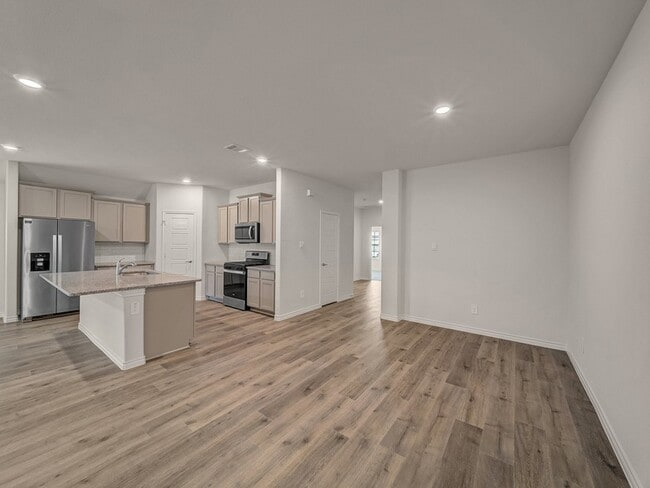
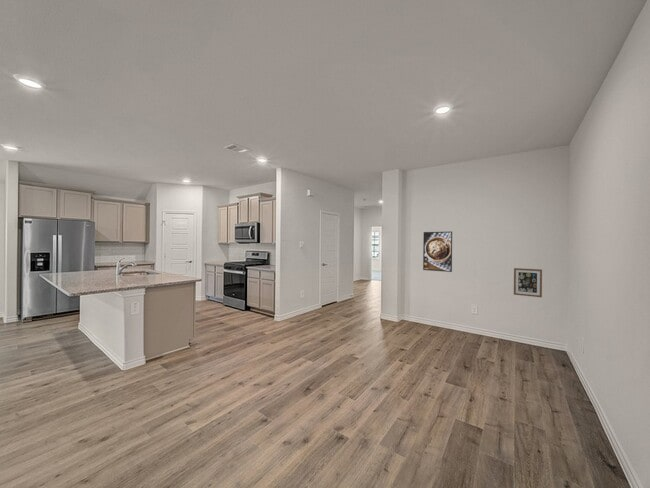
+ wall art [513,267,543,298]
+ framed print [422,231,453,273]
